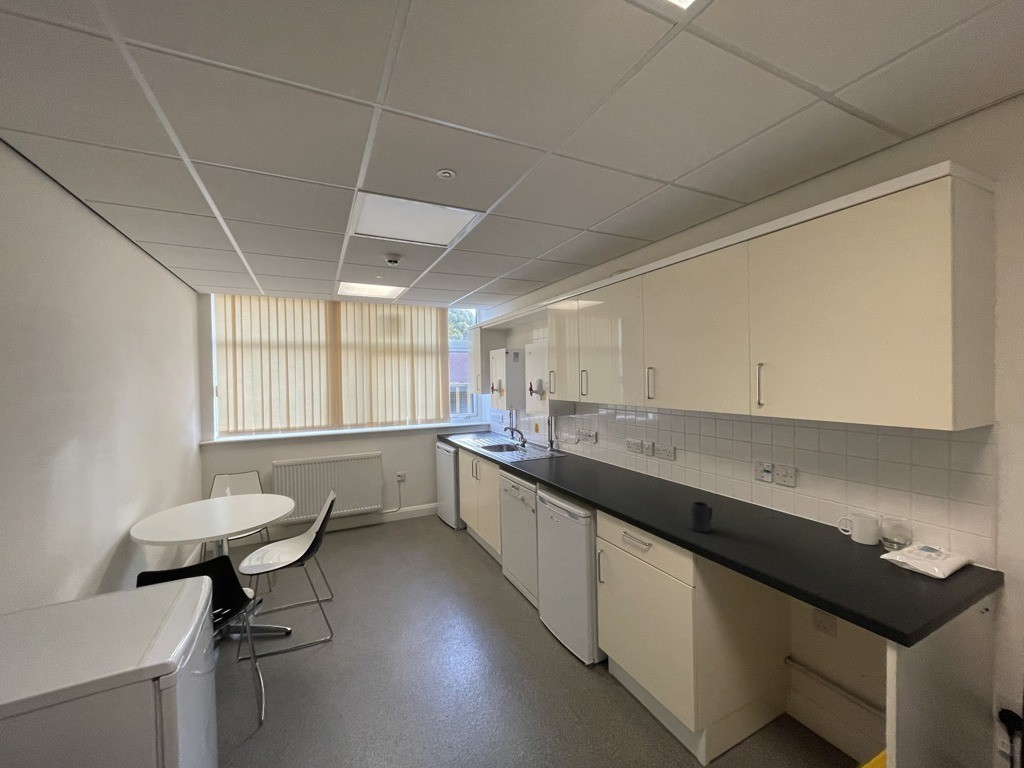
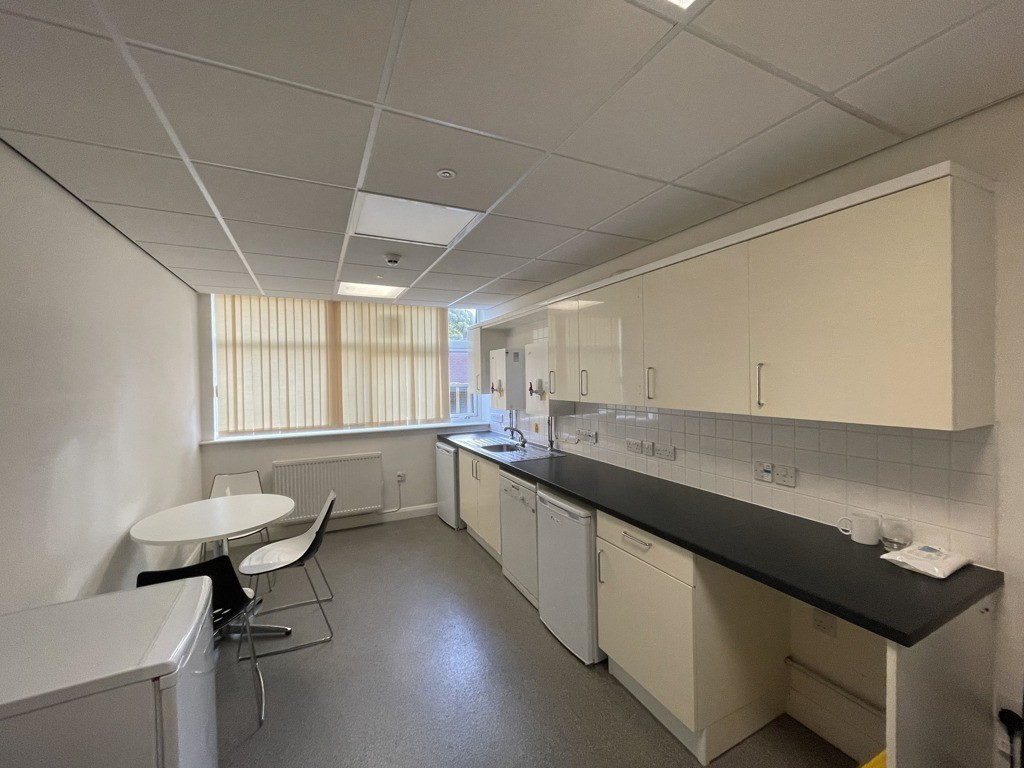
- mug [688,501,713,534]
